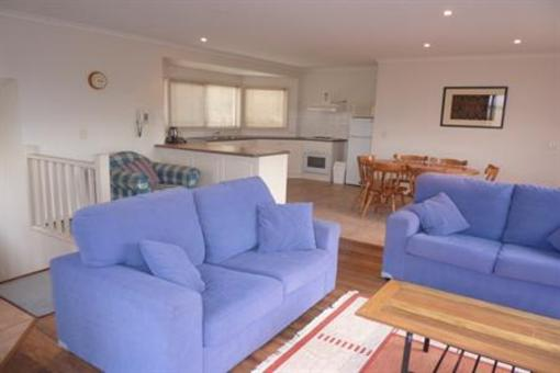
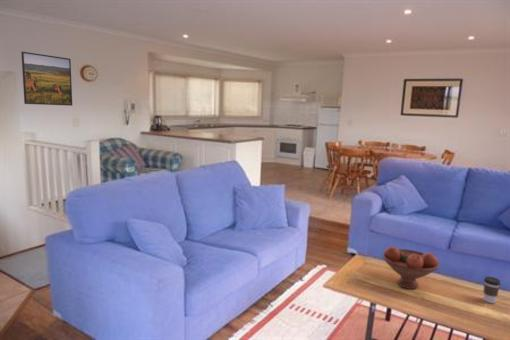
+ coffee cup [482,276,501,304]
+ fruit bowl [381,246,441,290]
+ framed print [20,51,73,107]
